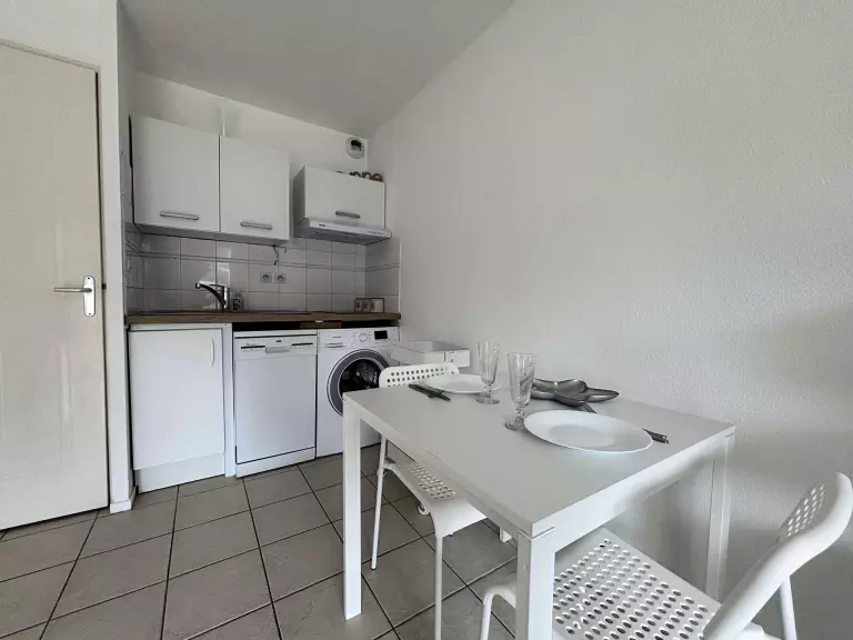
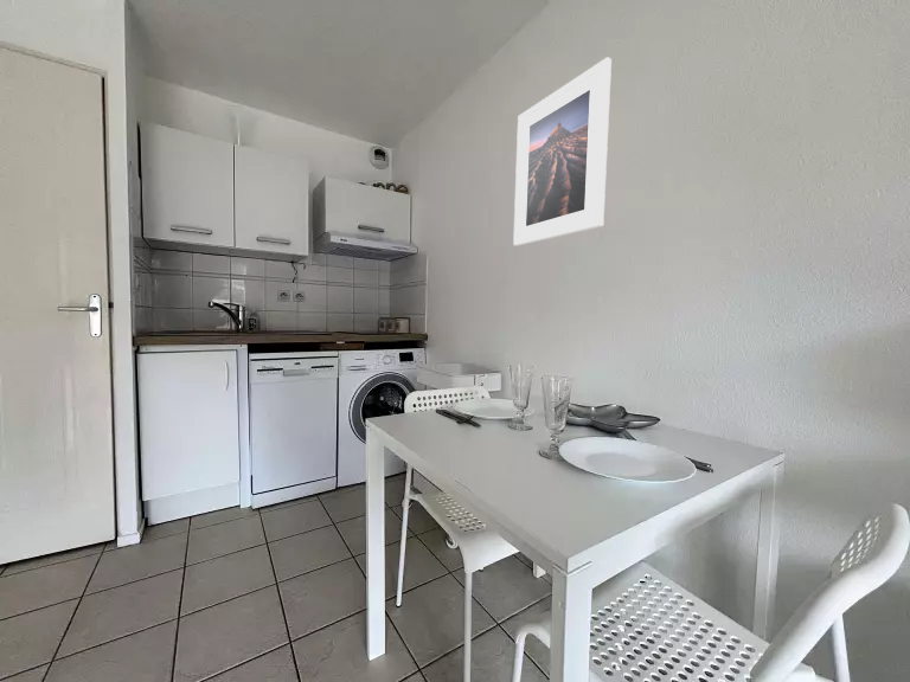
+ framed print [512,56,613,247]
